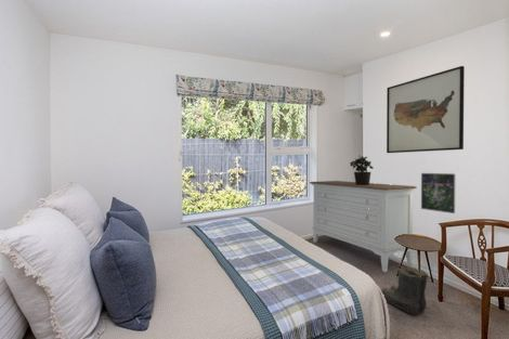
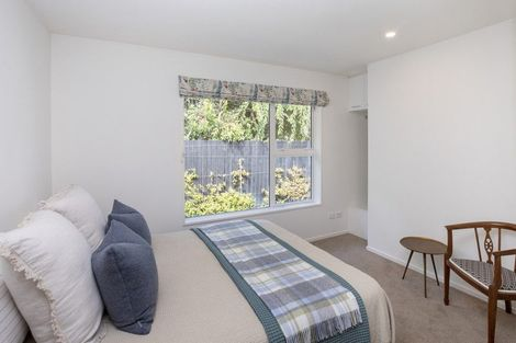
- boots [380,265,429,315]
- dresser [309,180,418,273]
- wall art [386,65,466,154]
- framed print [420,172,456,214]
- potted plant [349,154,374,185]
